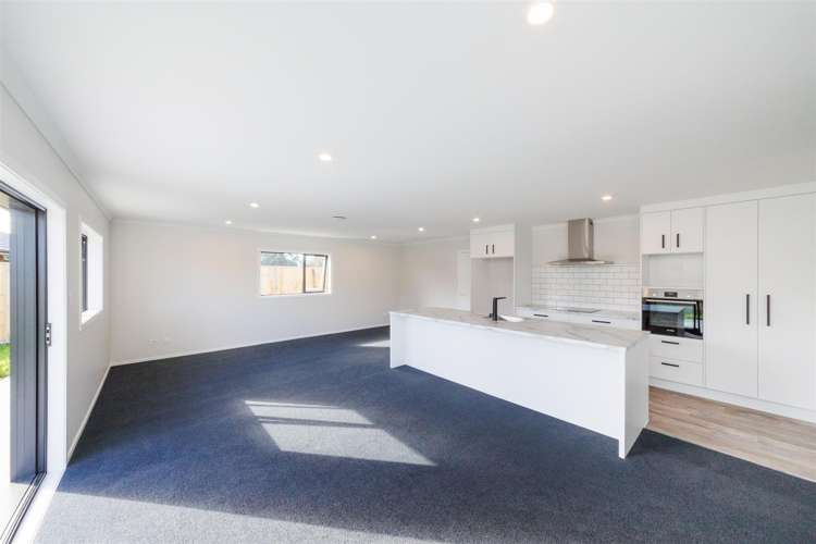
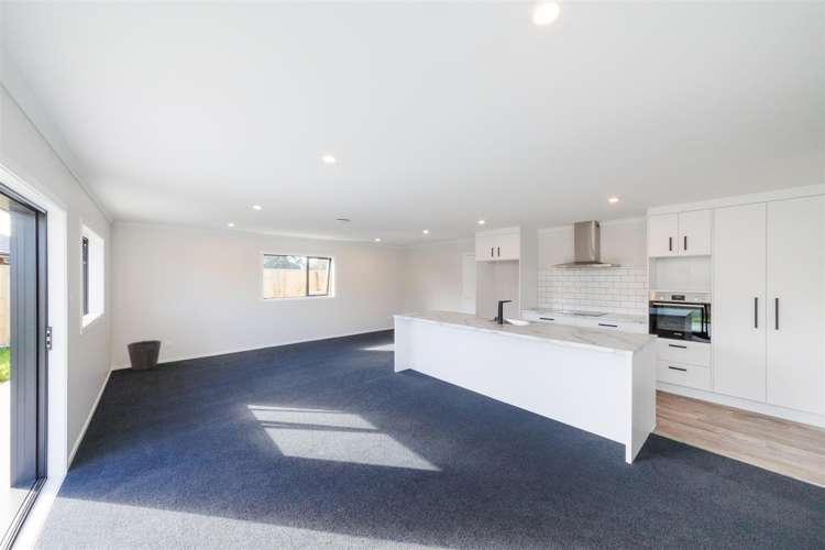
+ waste bin [127,339,163,372]
